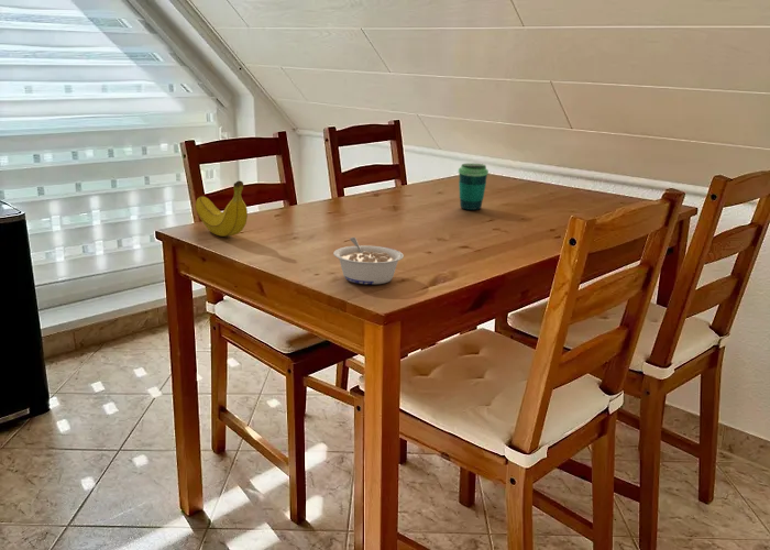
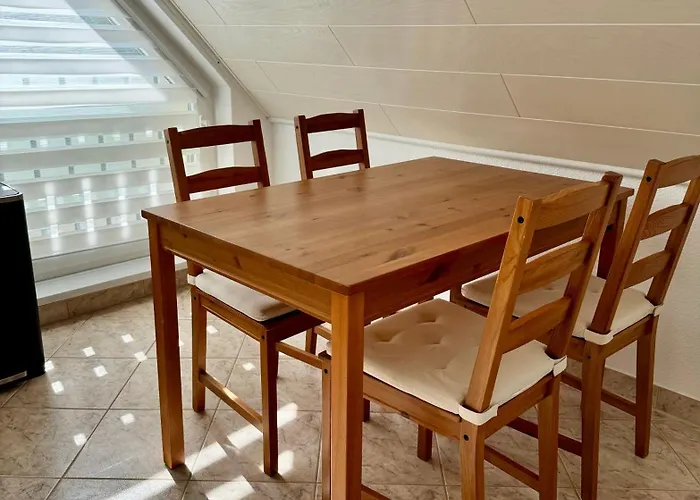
- cup [458,162,490,211]
- legume [332,237,405,285]
- fruit [195,179,249,238]
